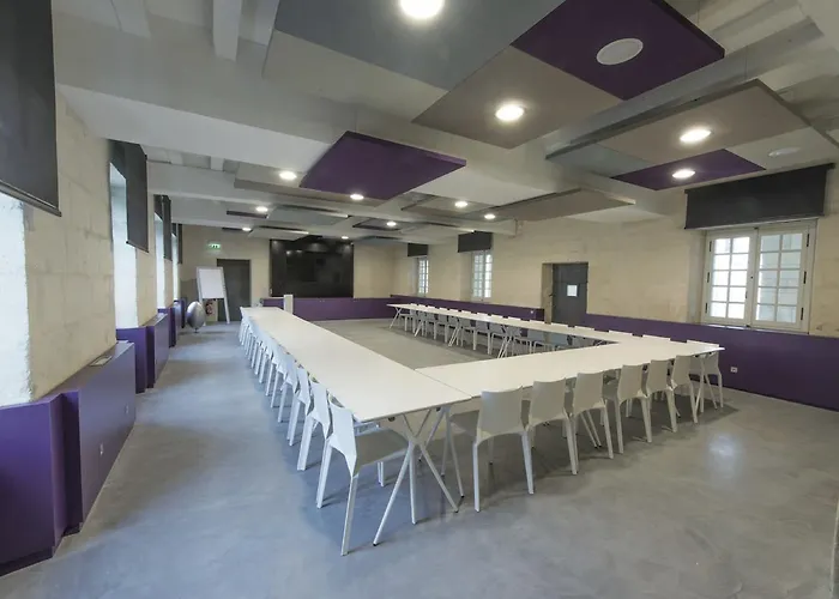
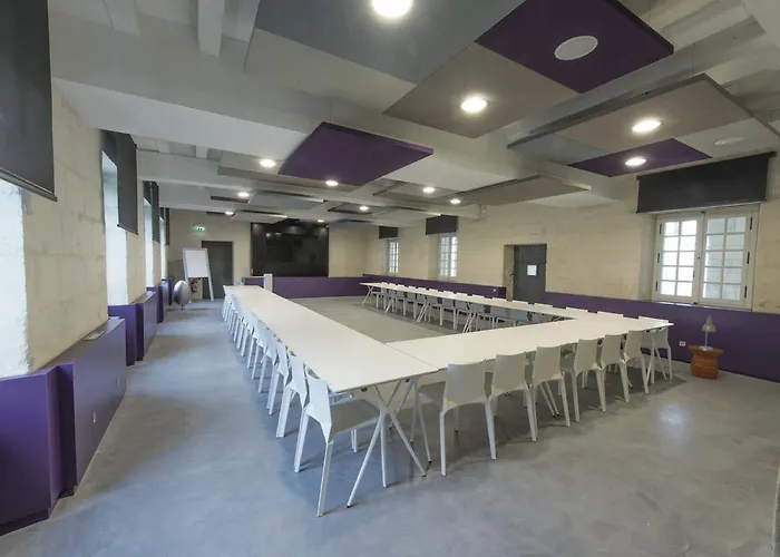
+ lamp [699,314,716,351]
+ side table [688,344,725,380]
